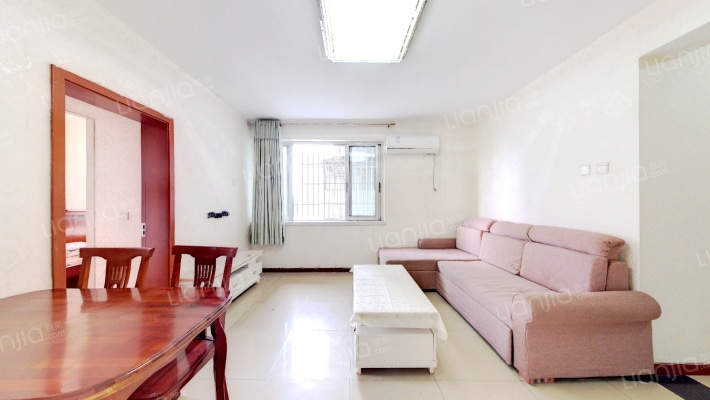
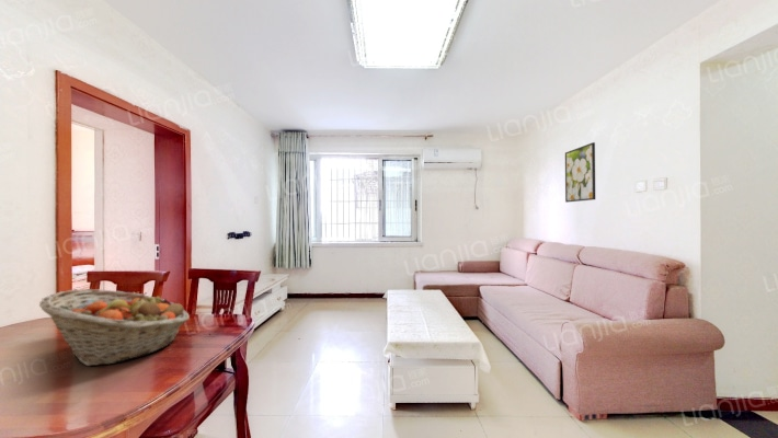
+ fruit basket [38,288,191,367]
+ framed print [564,141,596,204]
